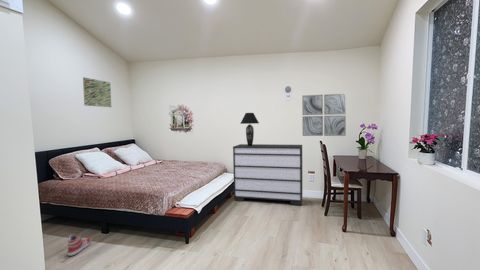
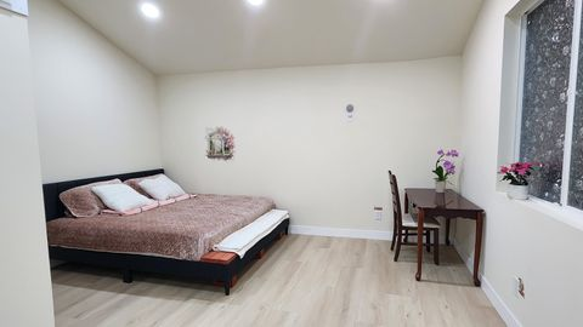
- wall art [82,76,112,108]
- table lamp [239,112,260,146]
- sneaker [66,234,92,257]
- dresser [232,143,303,206]
- wall art [301,93,347,137]
